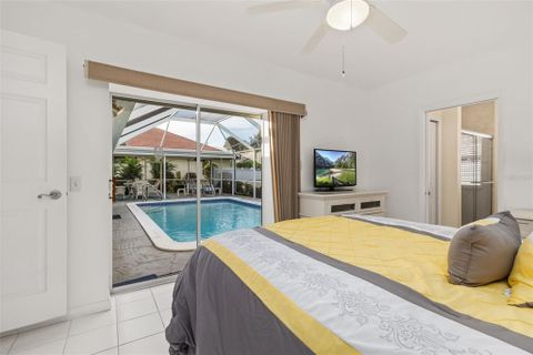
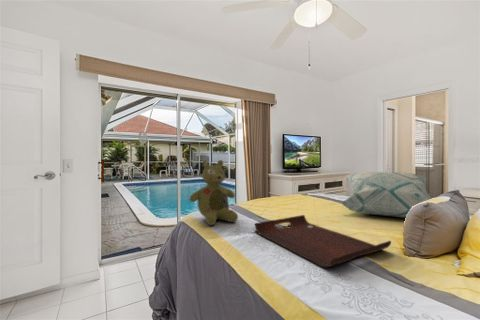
+ decorative pillow [341,171,432,219]
+ serving tray [254,214,392,269]
+ stuffed bear [188,159,239,226]
